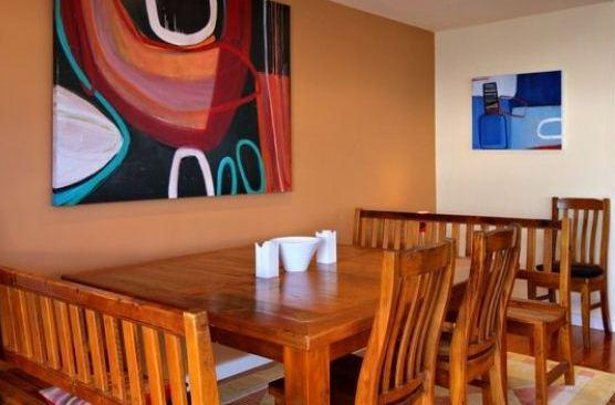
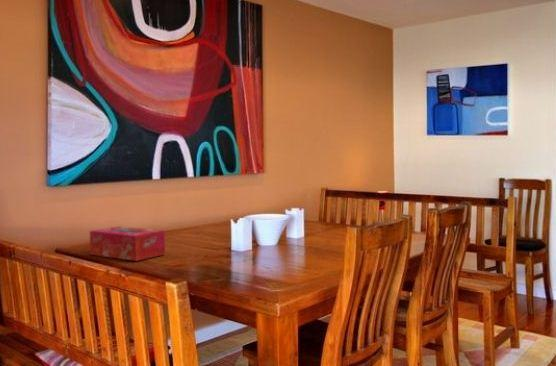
+ tissue box [88,225,166,262]
